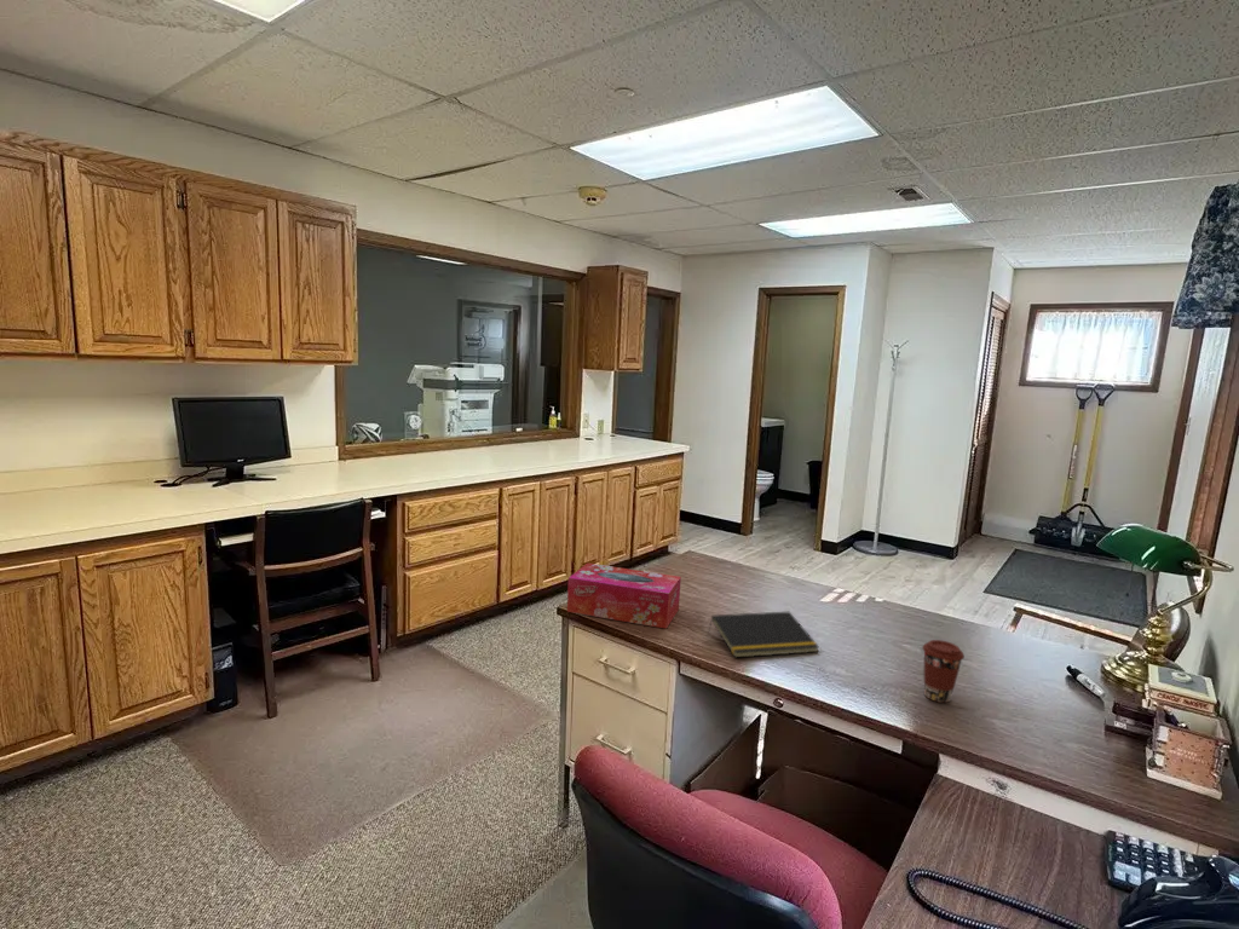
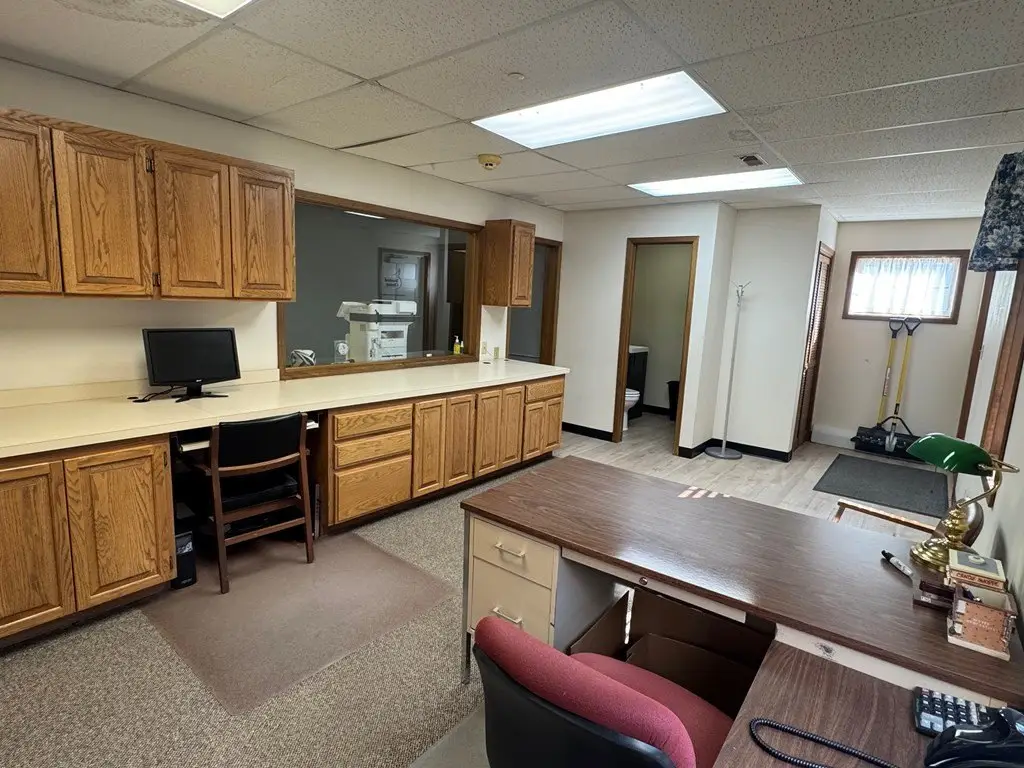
- notepad [707,611,820,659]
- tissue box [566,562,682,630]
- coffee cup [921,639,966,704]
